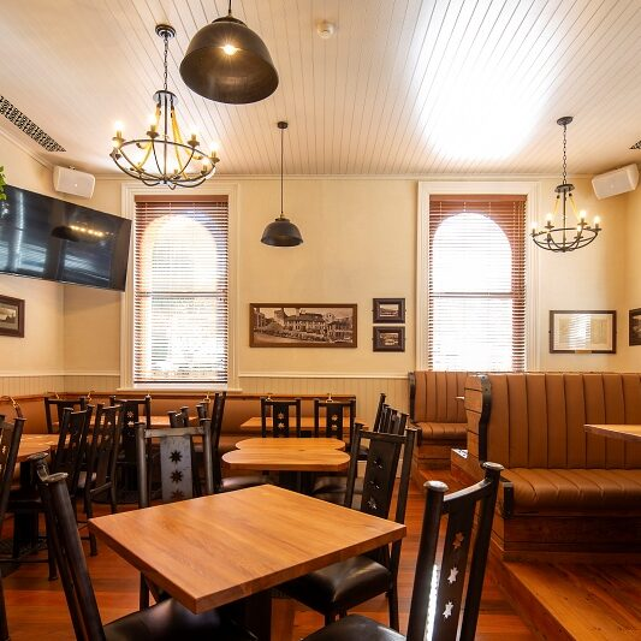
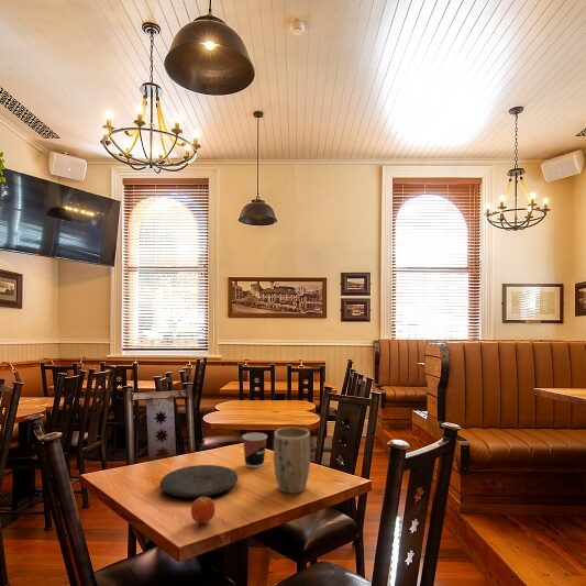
+ plant pot [273,427,311,495]
+ fruit [190,495,217,526]
+ plate [158,464,239,498]
+ cup [241,432,268,468]
